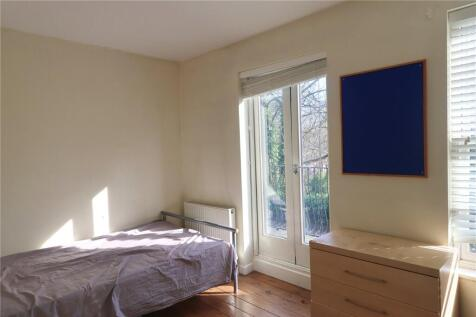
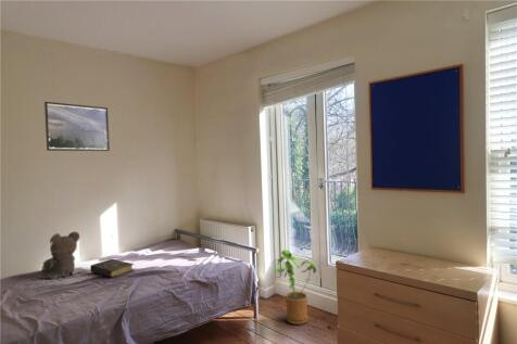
+ house plant [270,249,317,326]
+ teddy bear [37,230,83,281]
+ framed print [43,101,111,152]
+ book [89,258,135,279]
